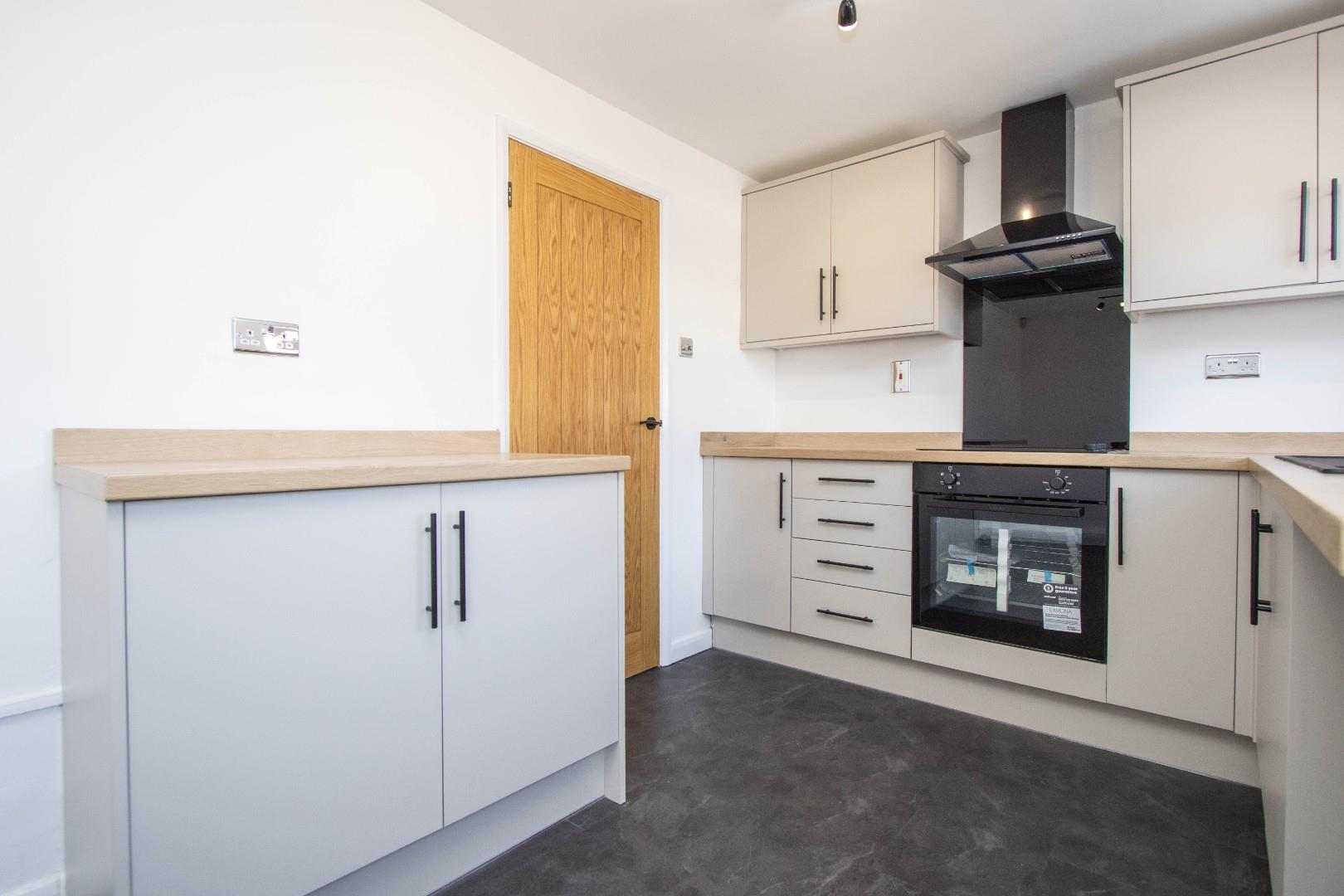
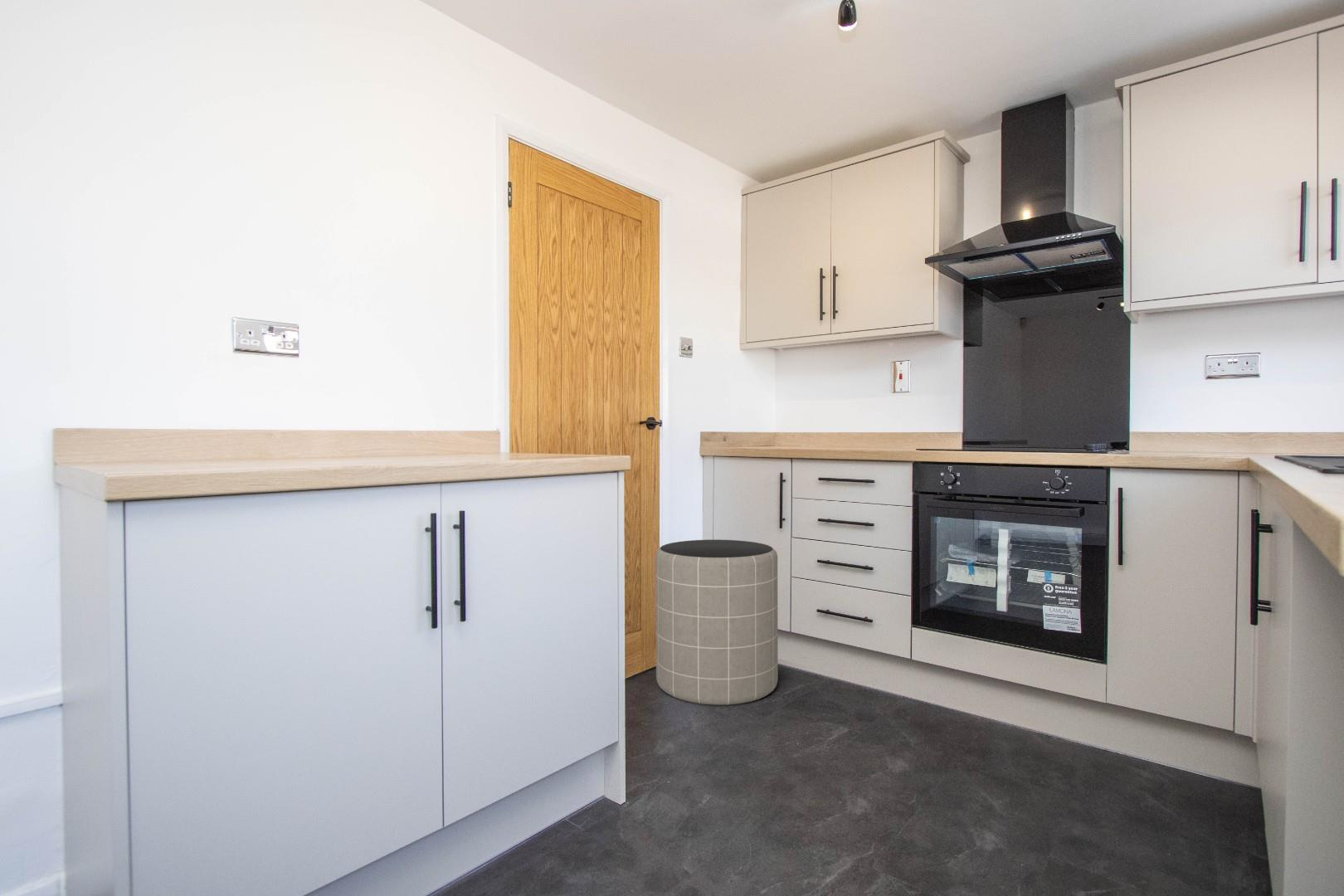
+ trash can [655,538,779,706]
